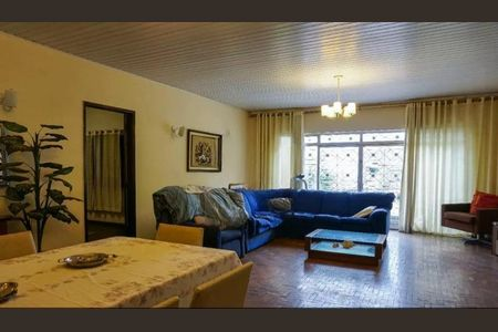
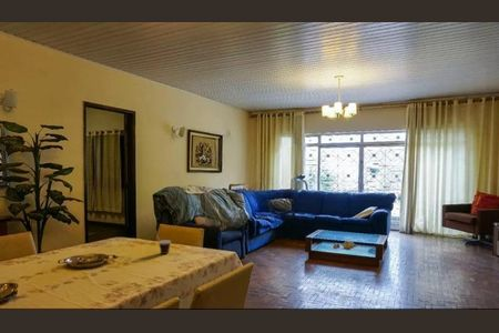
+ cup [151,232,172,255]
